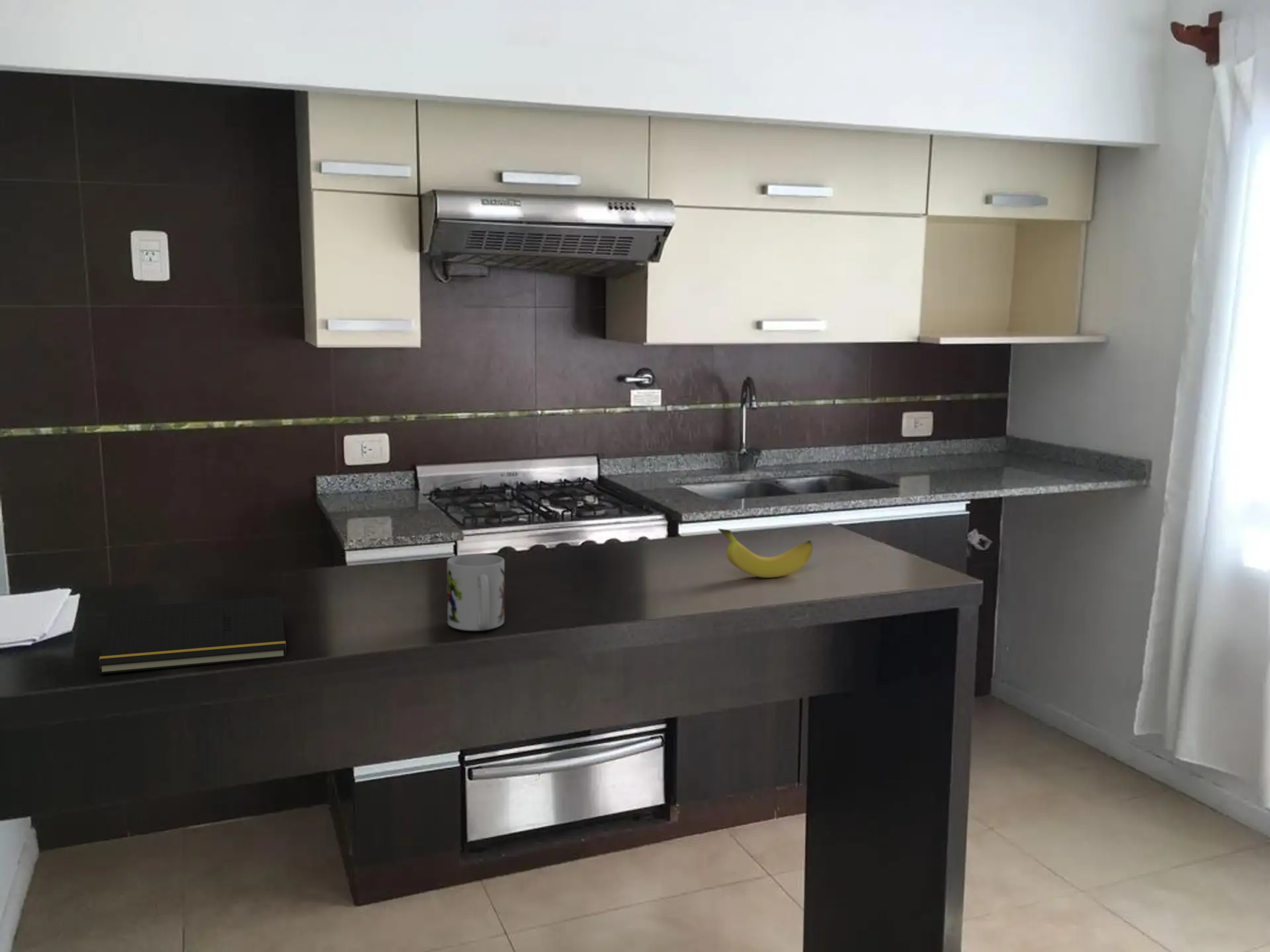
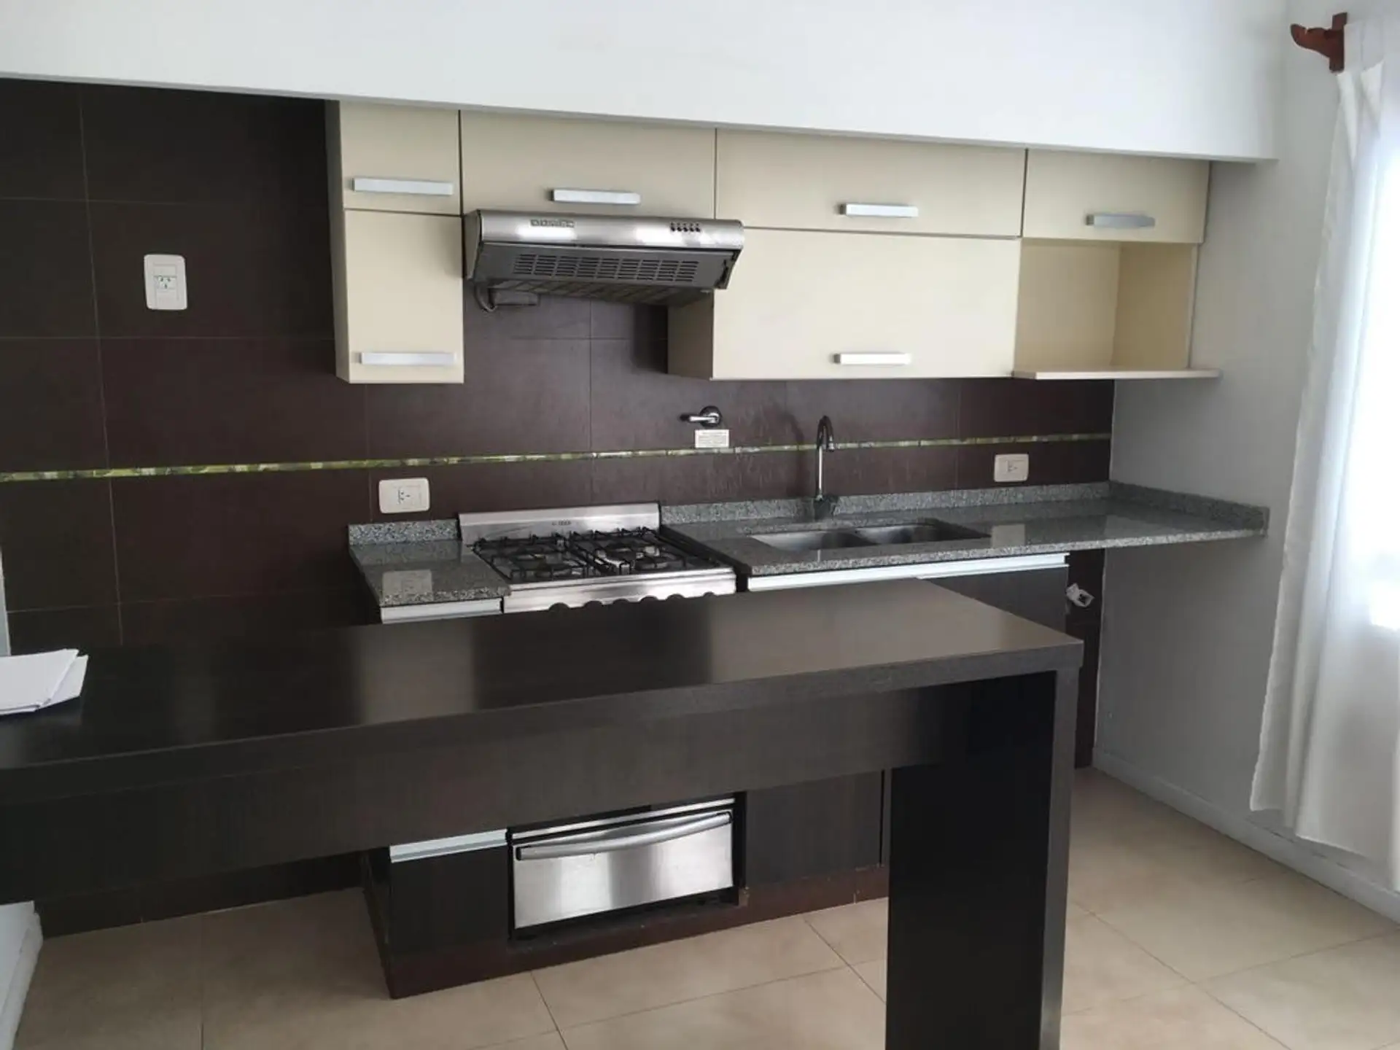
- banana [718,528,814,578]
- mug [446,553,505,631]
- notepad [98,596,286,675]
